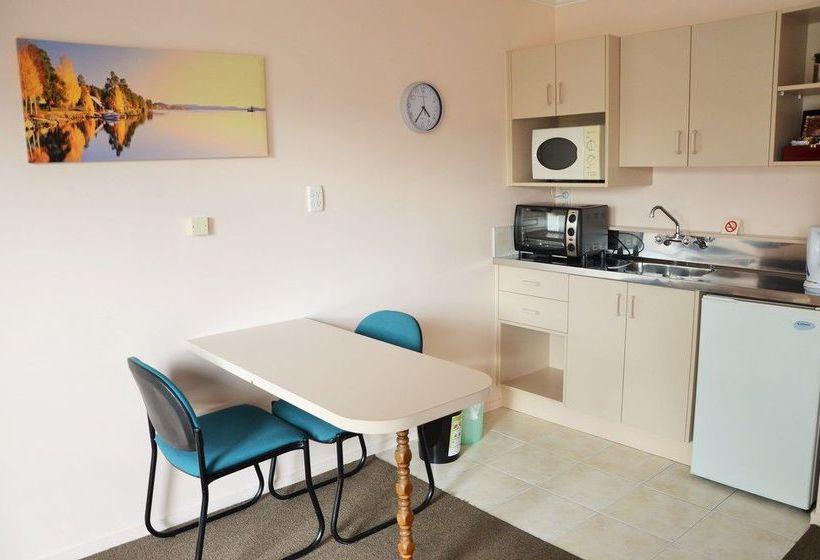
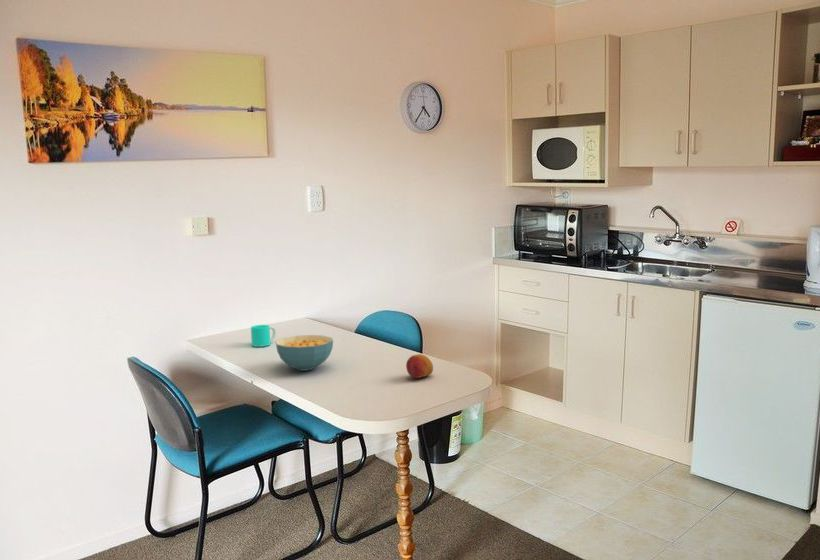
+ cereal bowl [275,334,334,372]
+ fruit [405,353,434,379]
+ cup [250,324,277,348]
